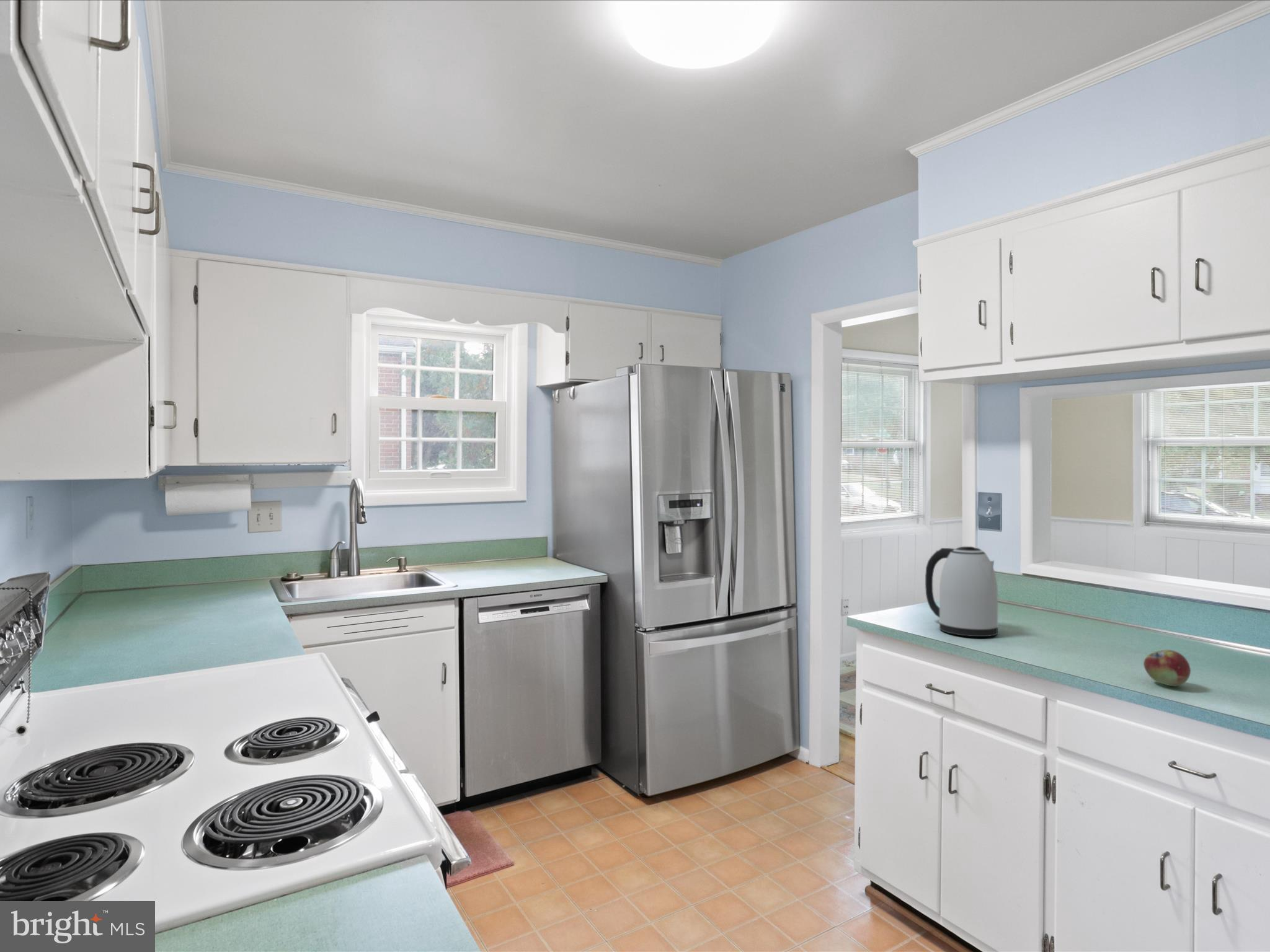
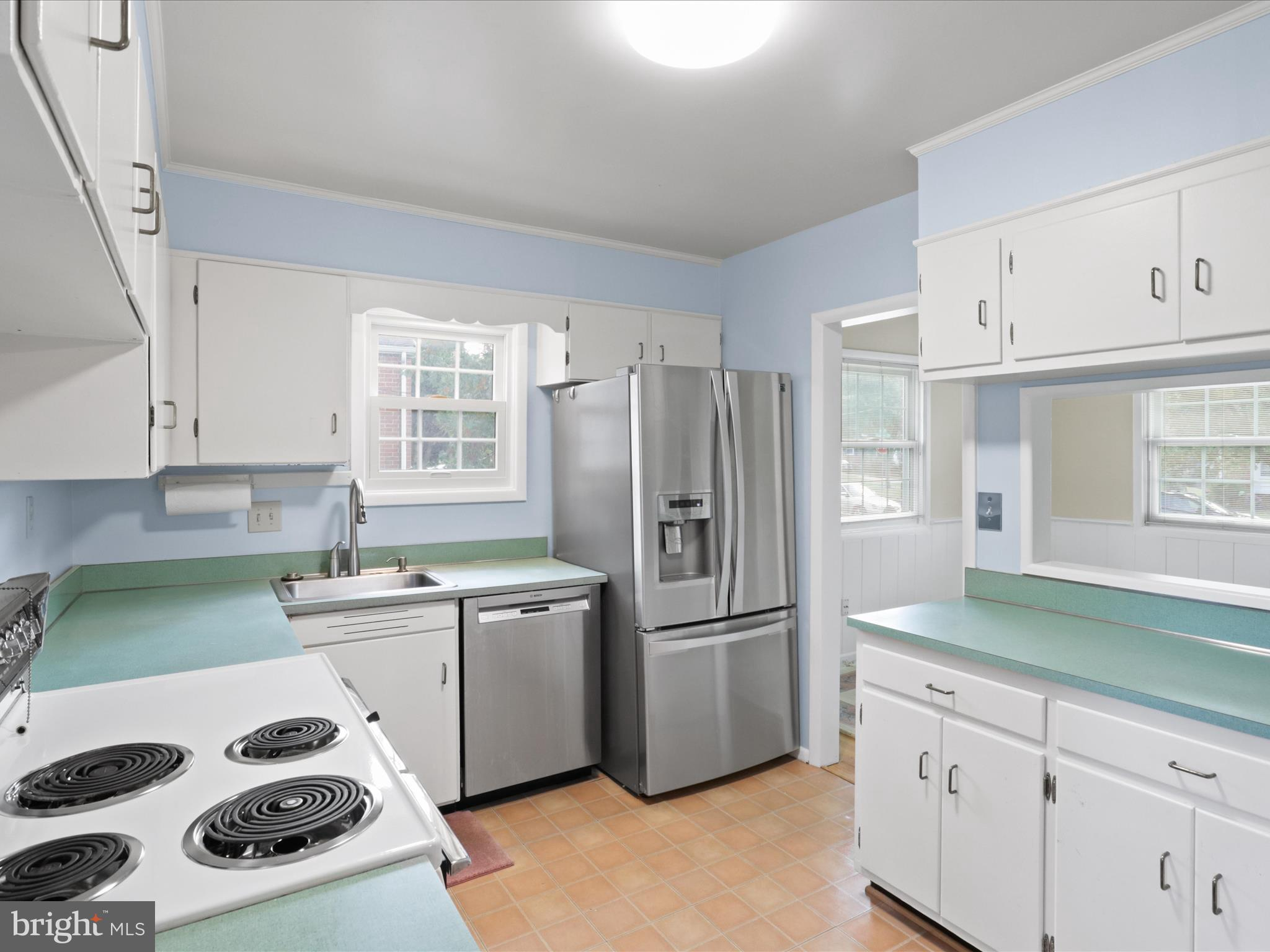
- kettle [925,546,999,637]
- fruit [1143,650,1191,687]
